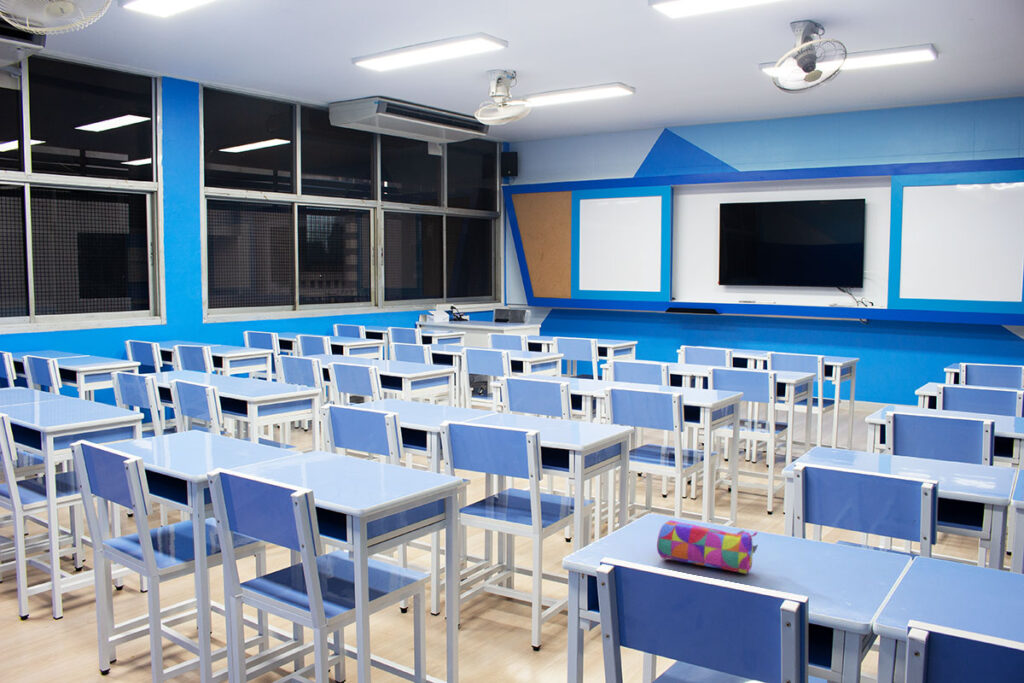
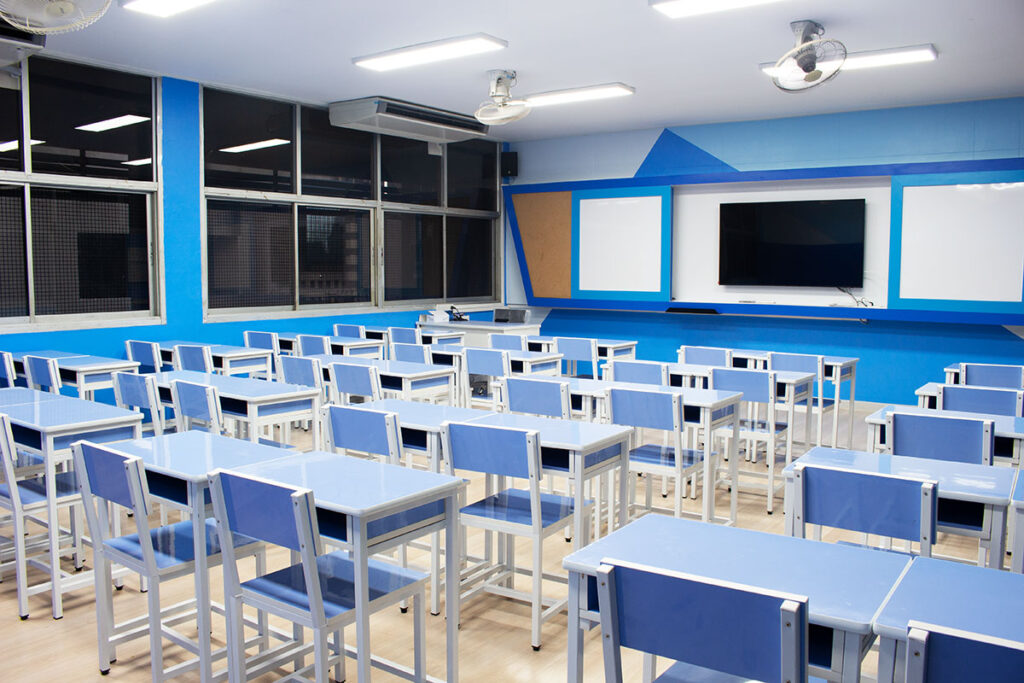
- pencil case [656,519,759,575]
